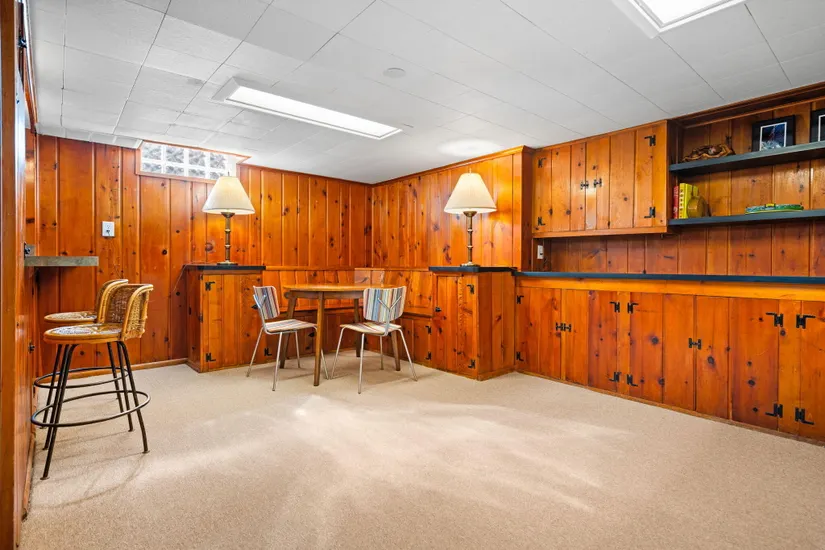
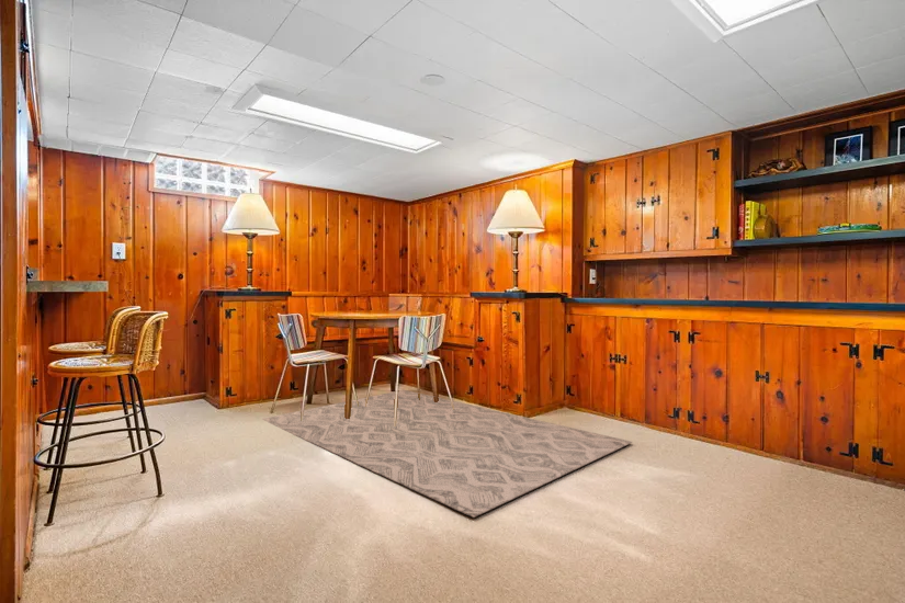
+ rug [261,389,633,519]
